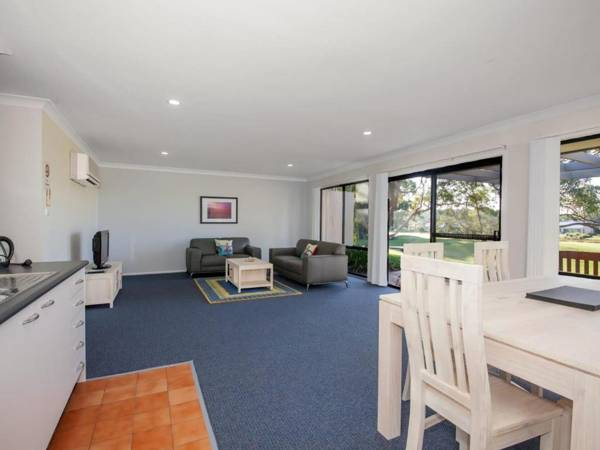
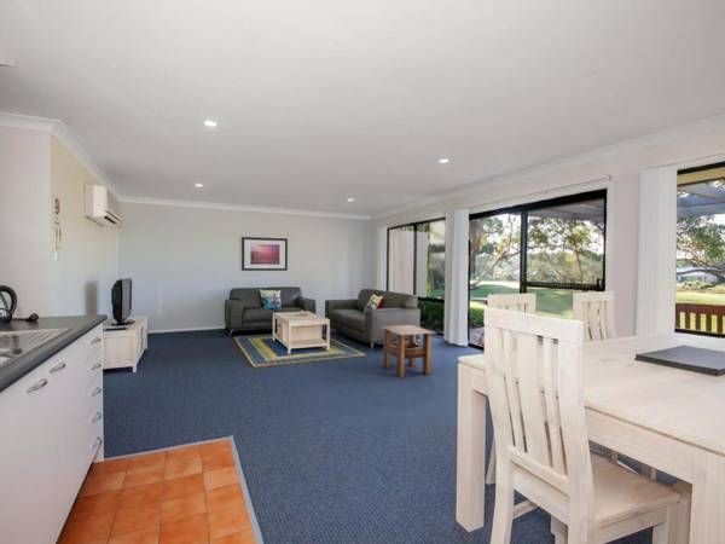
+ side table [379,324,439,378]
